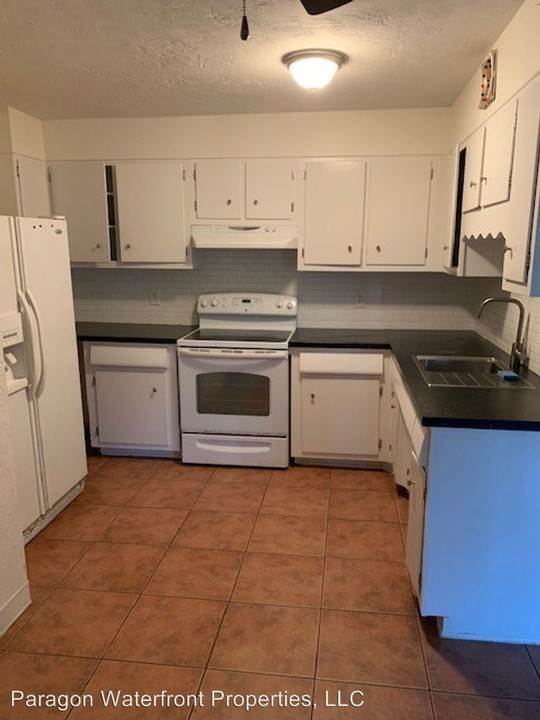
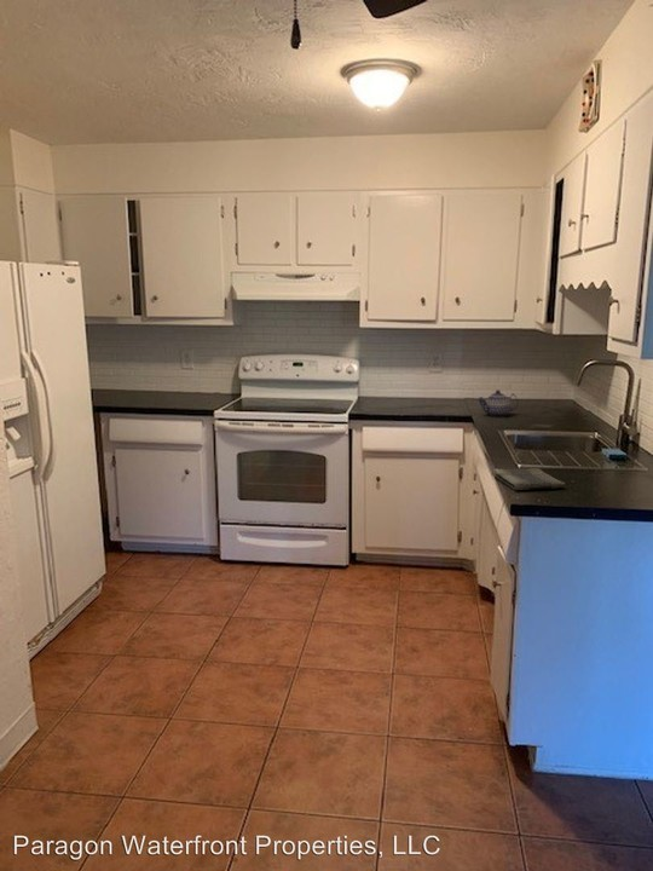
+ teapot [478,388,520,417]
+ dish towel [491,467,566,491]
